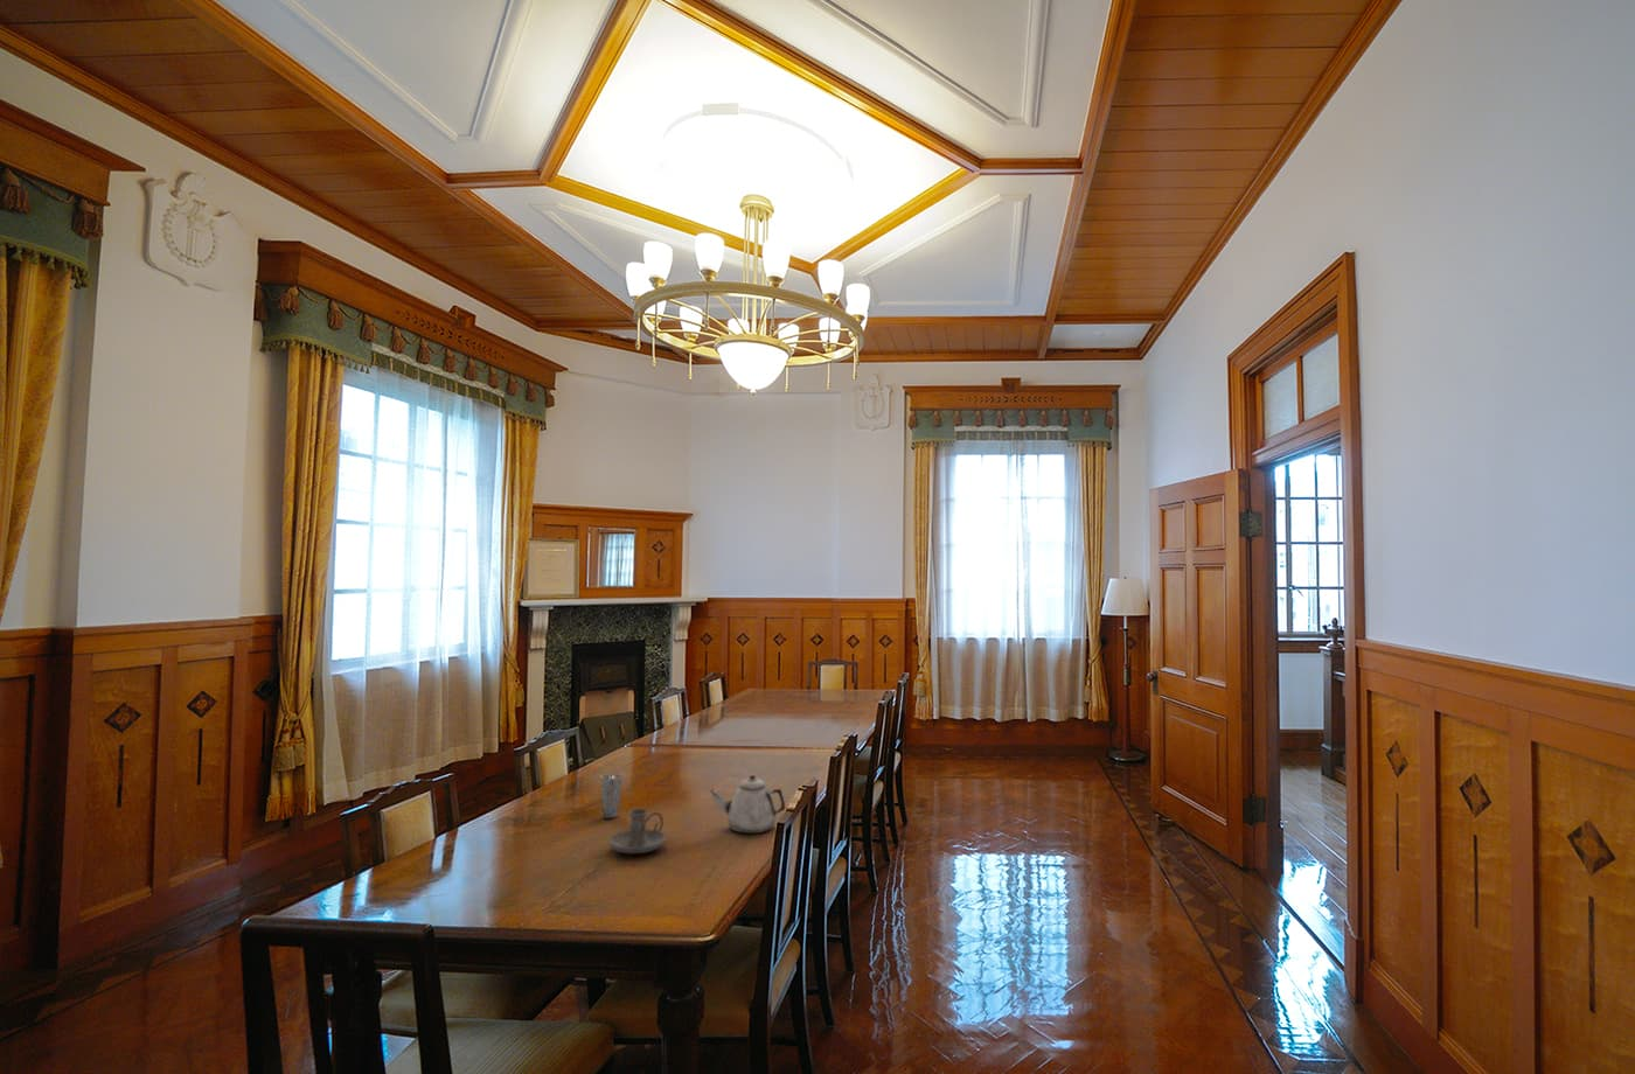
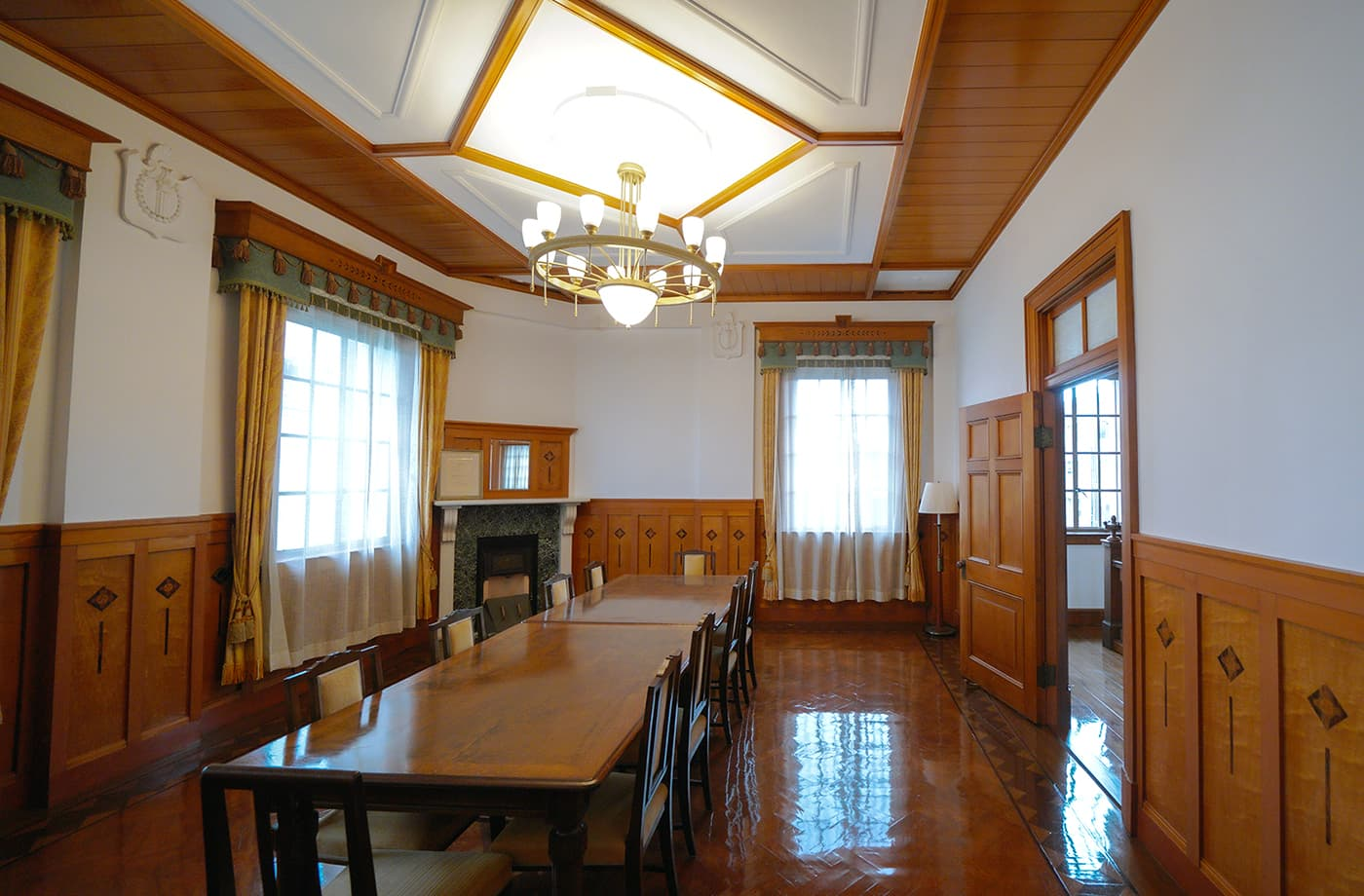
- teapot [708,774,786,834]
- candle holder [609,808,666,855]
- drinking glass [599,772,622,820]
